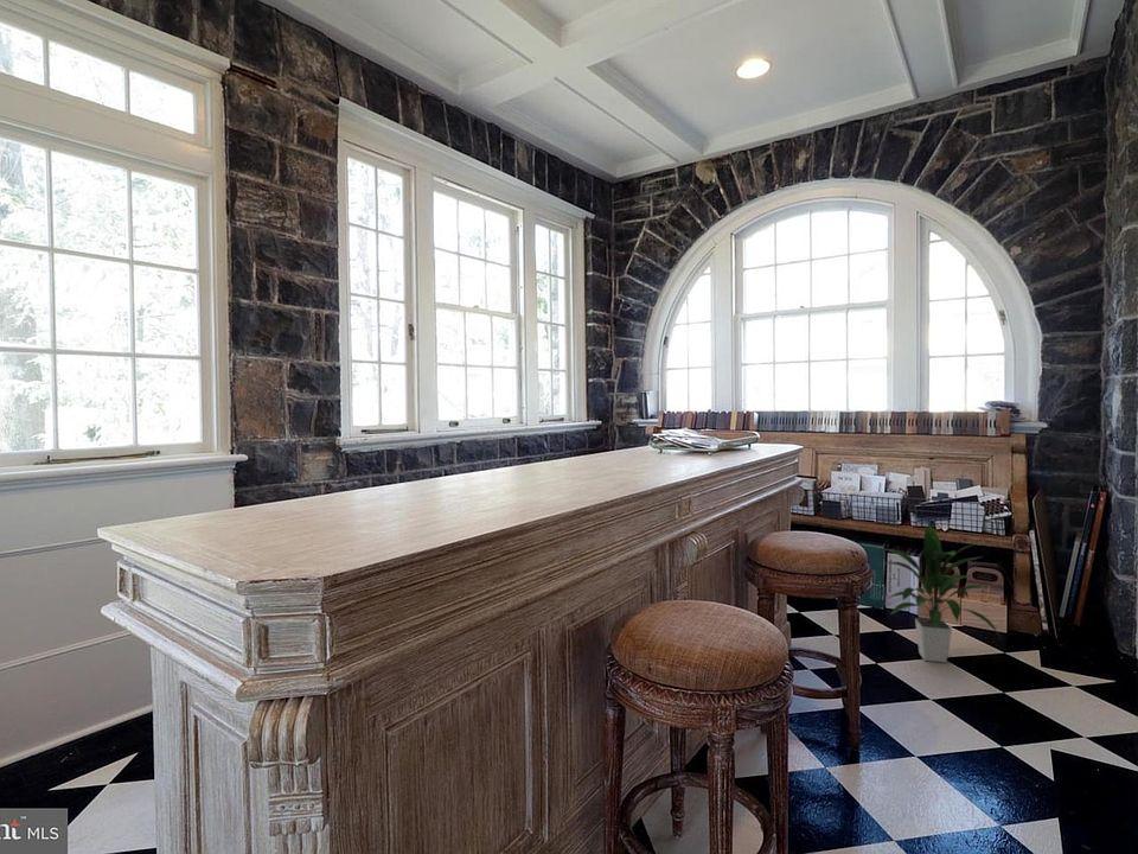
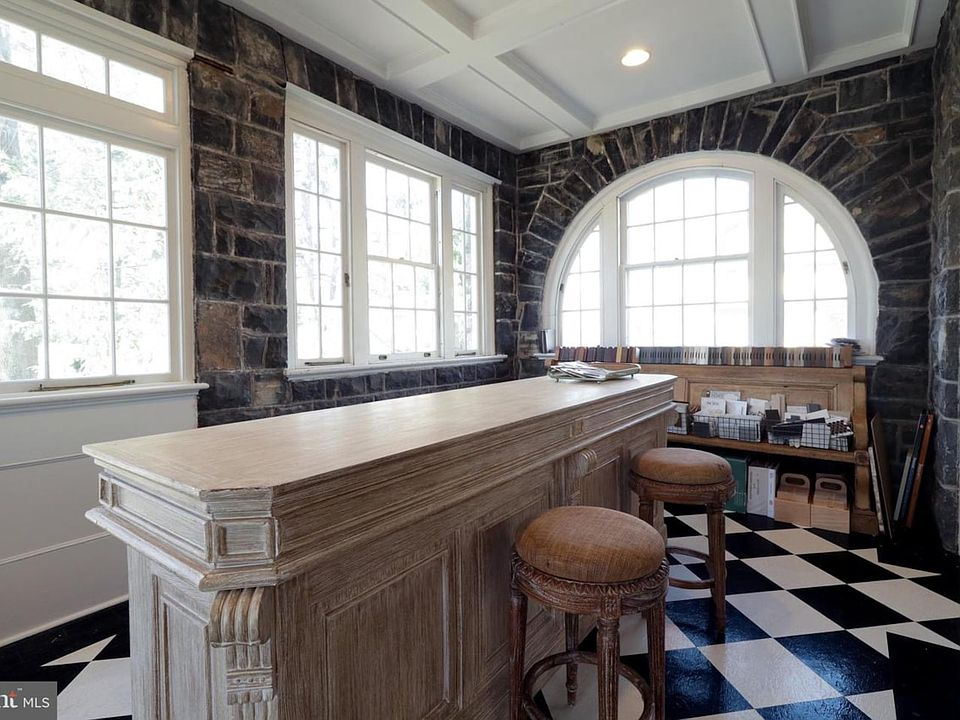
- indoor plant [880,523,1003,664]
